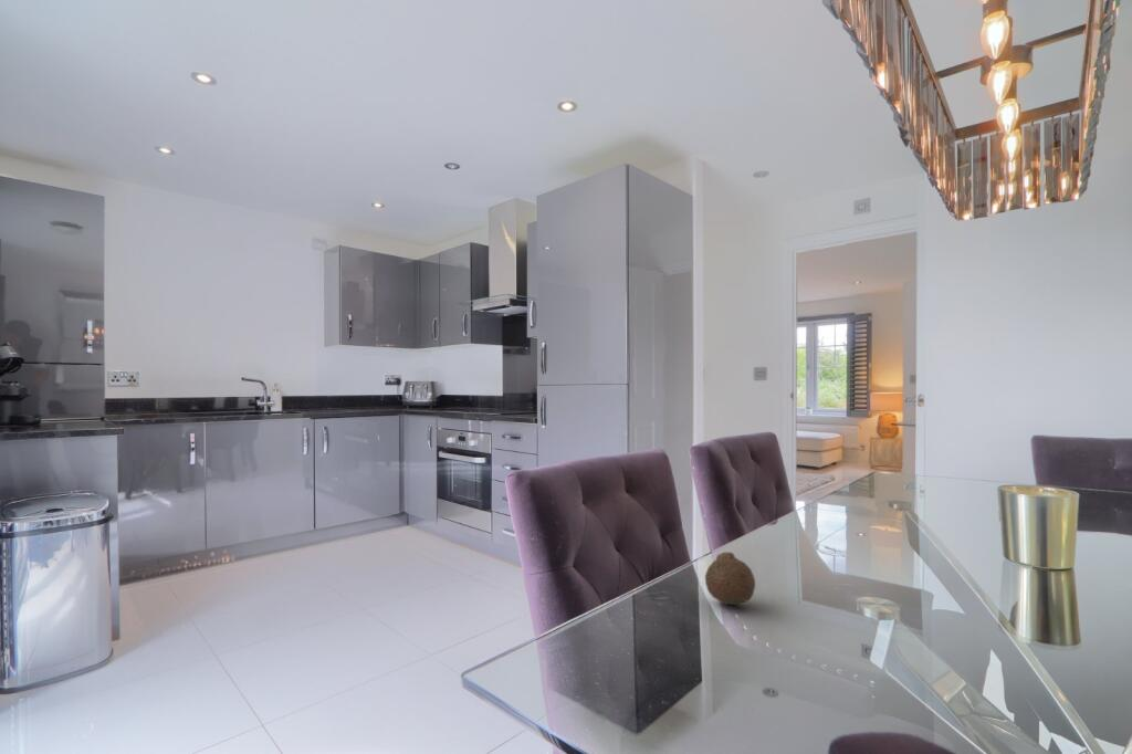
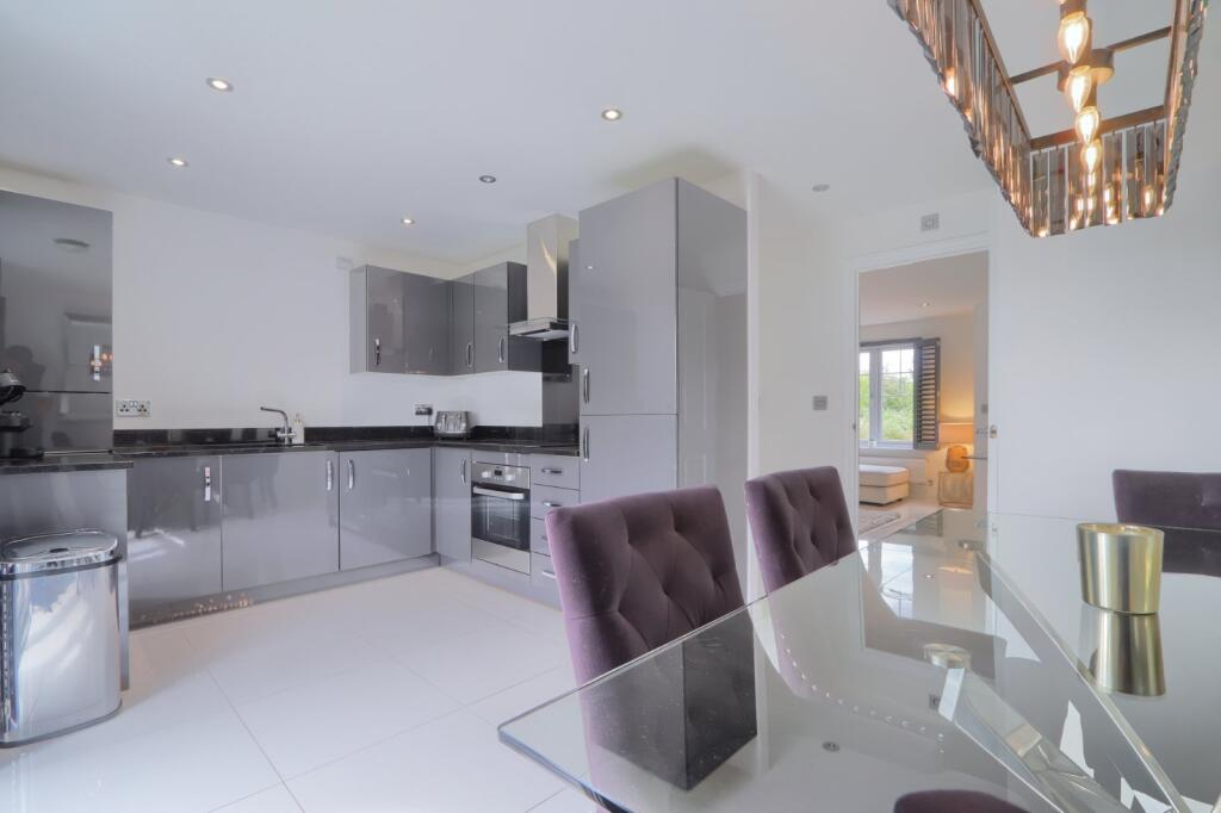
- fruit [704,552,756,606]
